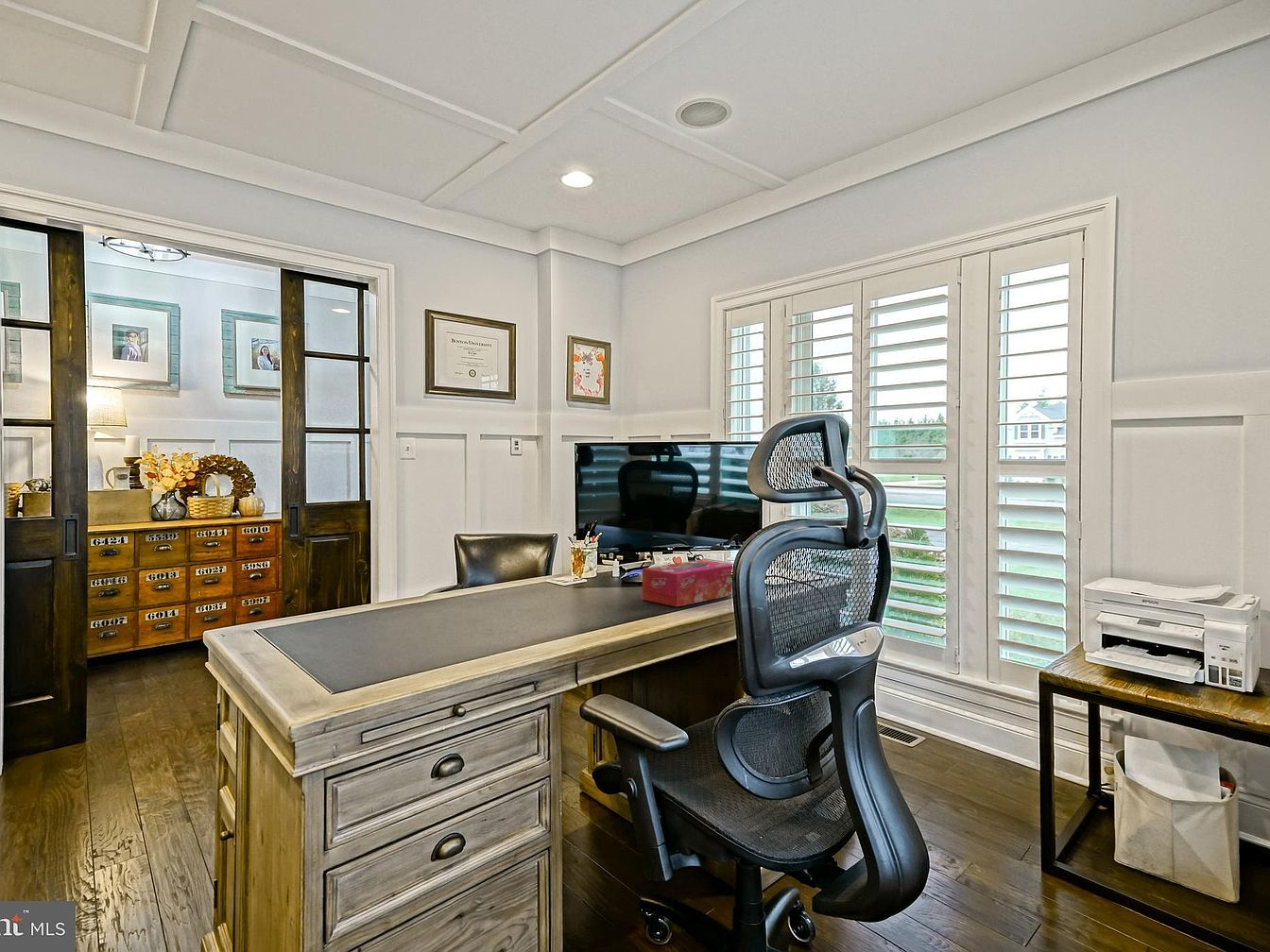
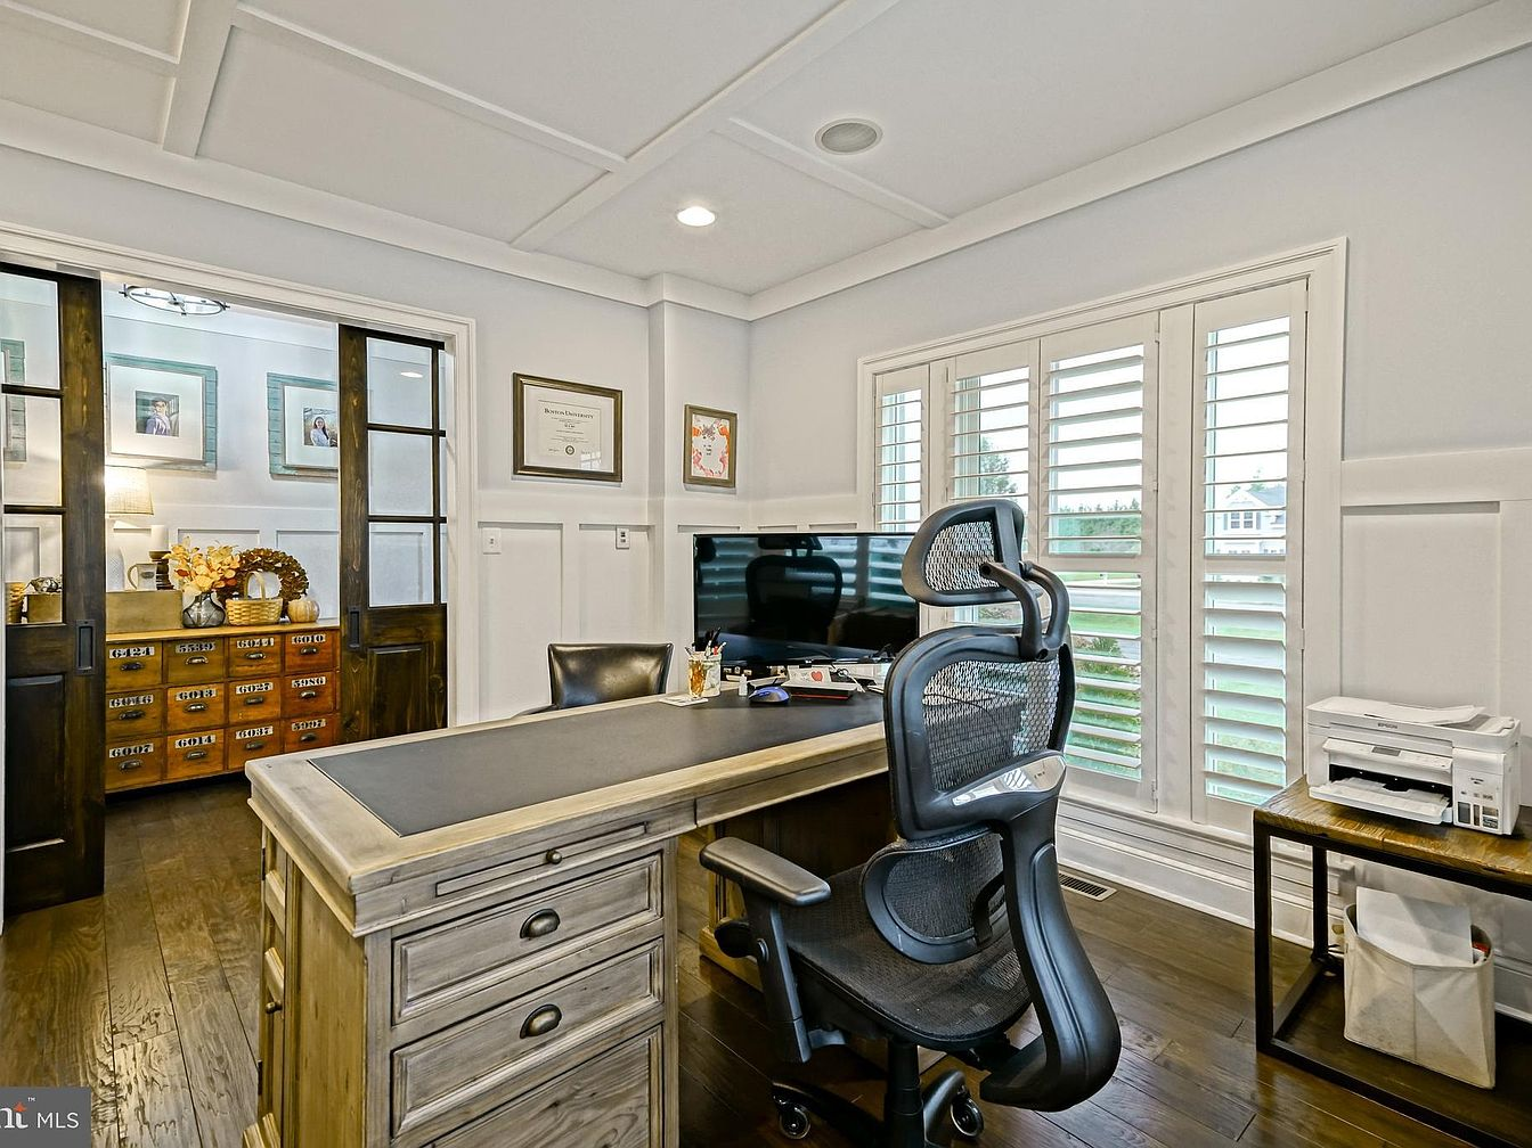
- tissue box [642,559,734,608]
